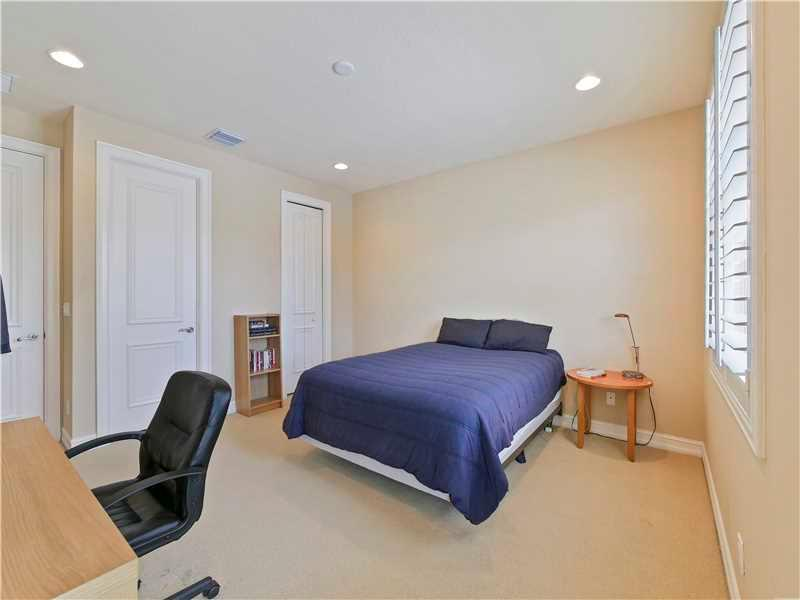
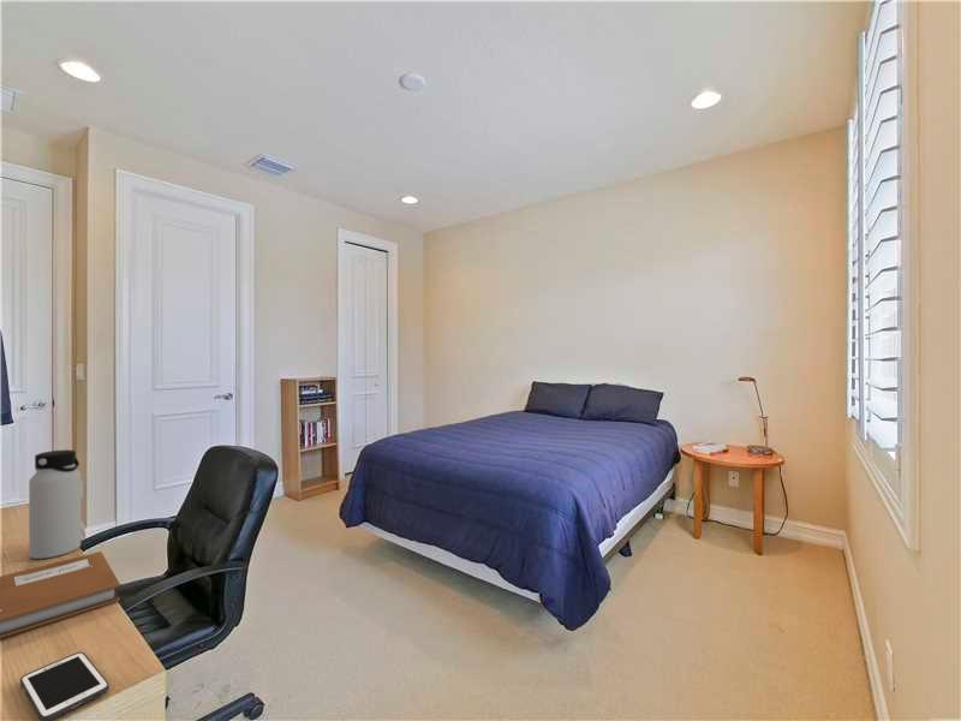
+ cell phone [19,651,111,721]
+ water bottle [28,448,82,560]
+ notebook [0,550,121,639]
